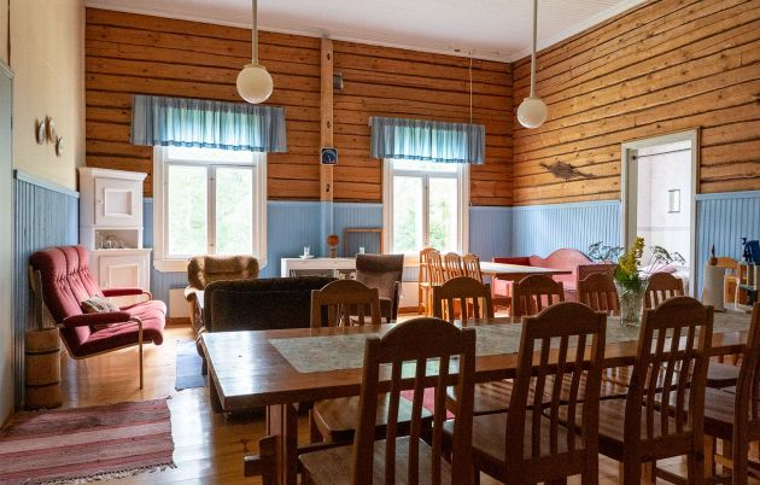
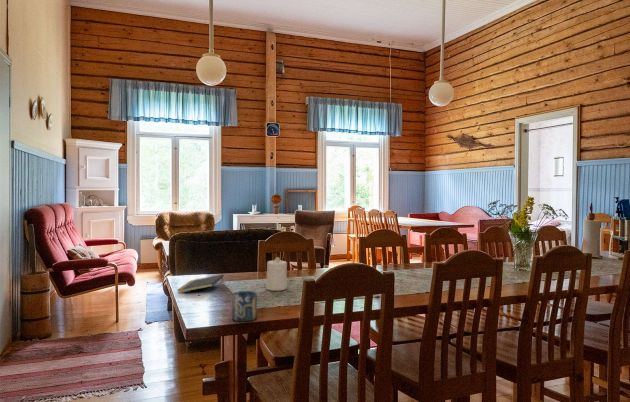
+ notepad [176,273,225,294]
+ cup [231,290,258,322]
+ candle [265,256,288,292]
